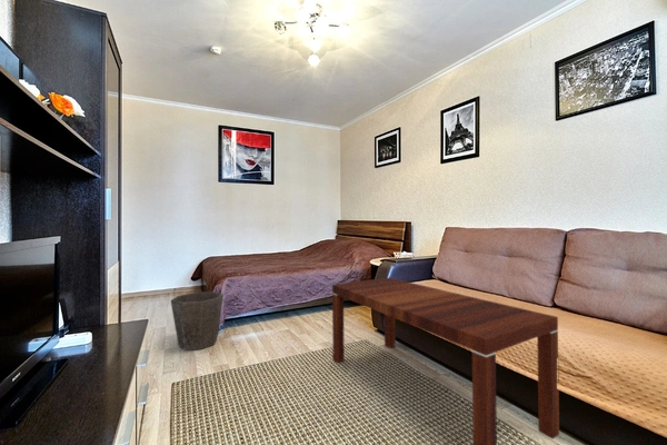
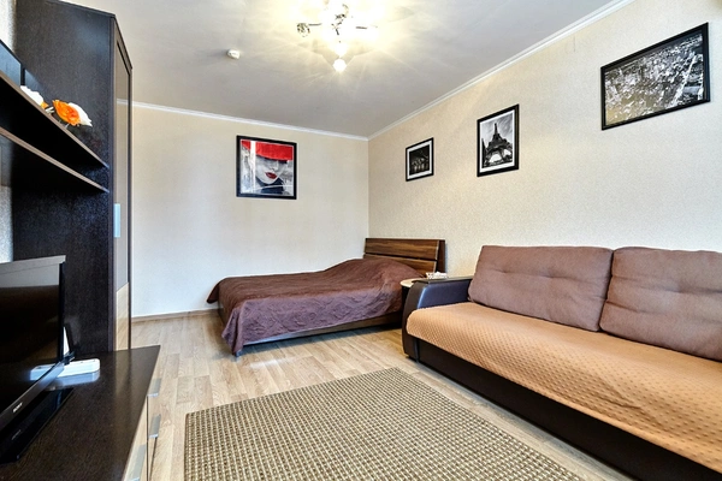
- coffee table [331,277,560,445]
- waste bin [170,290,225,352]
